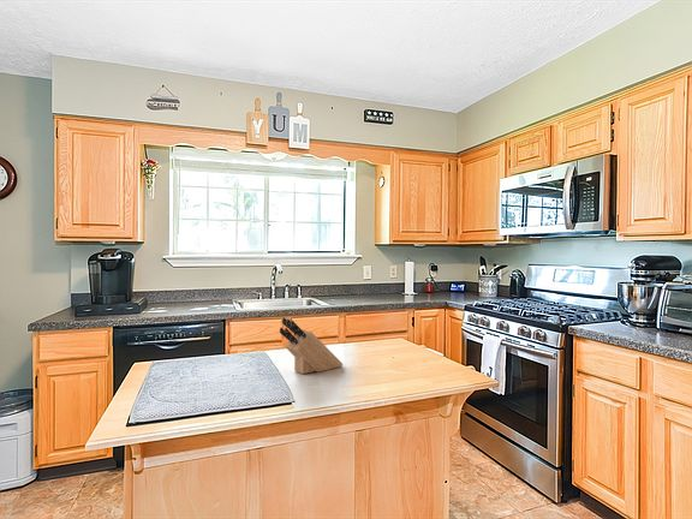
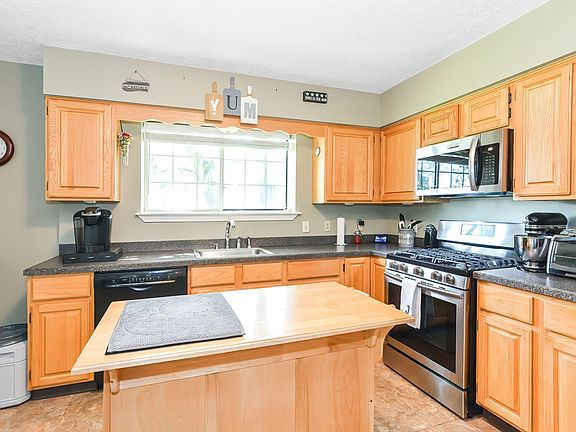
- knife block [279,316,344,375]
